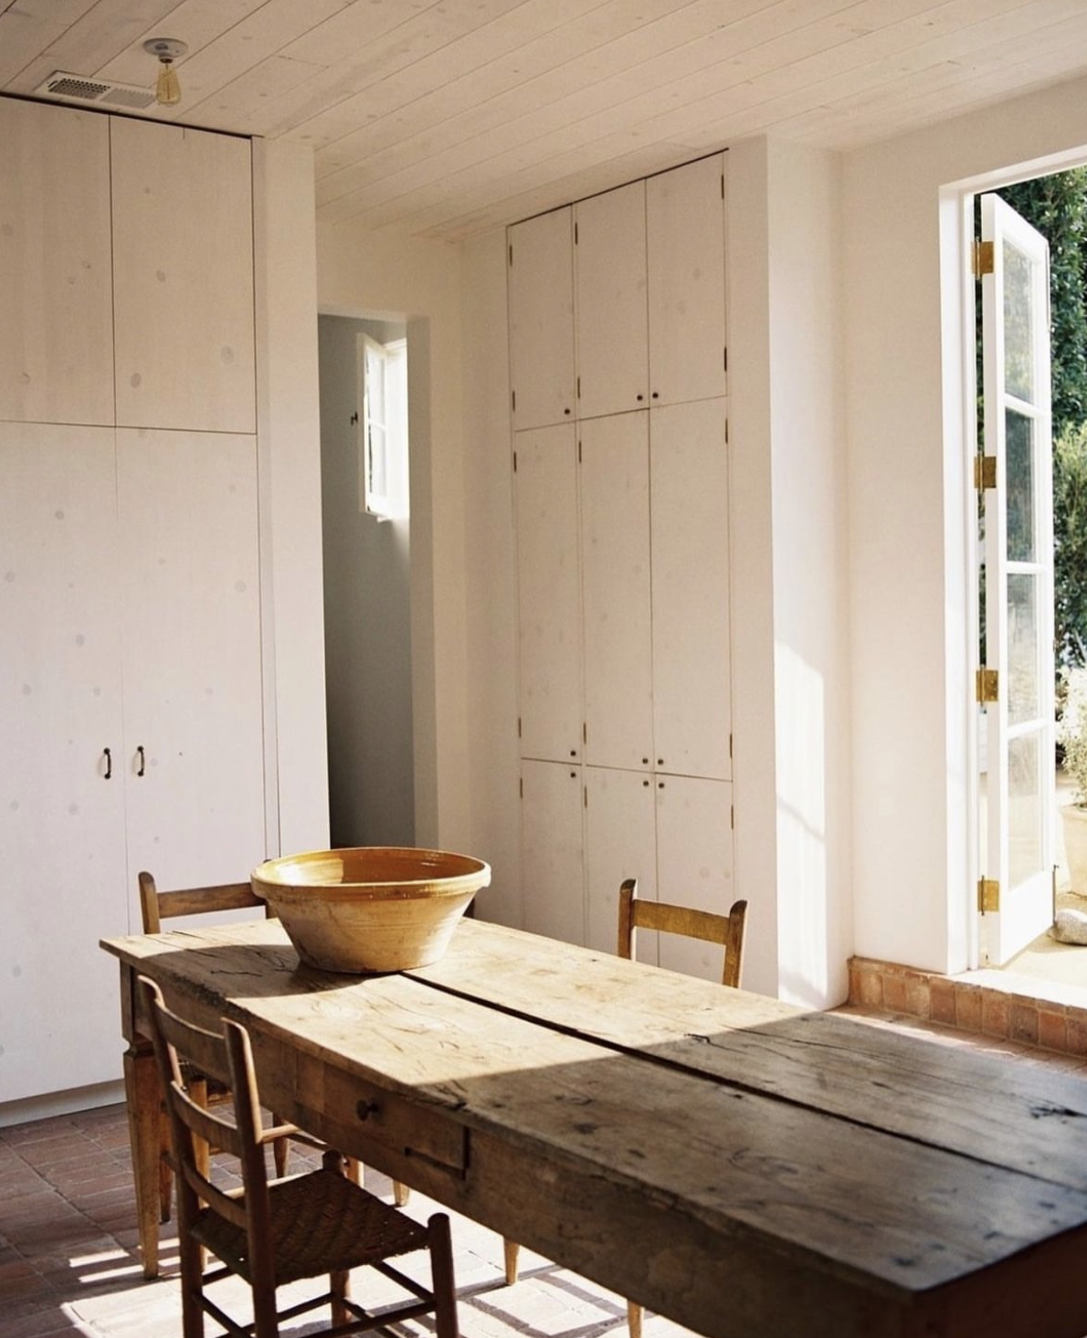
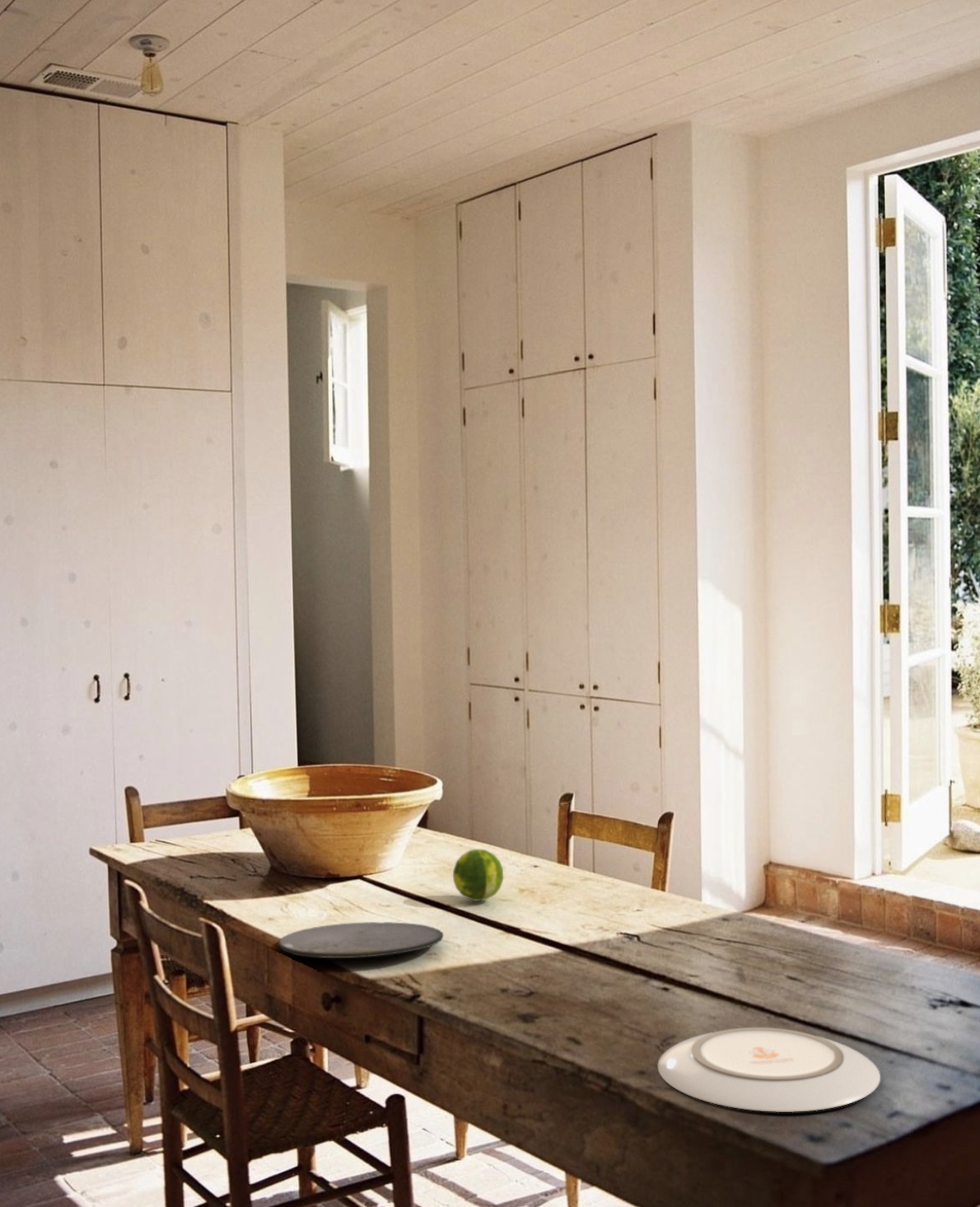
+ fruit [452,849,504,902]
+ plate [278,921,444,959]
+ plate [657,1027,881,1113]
